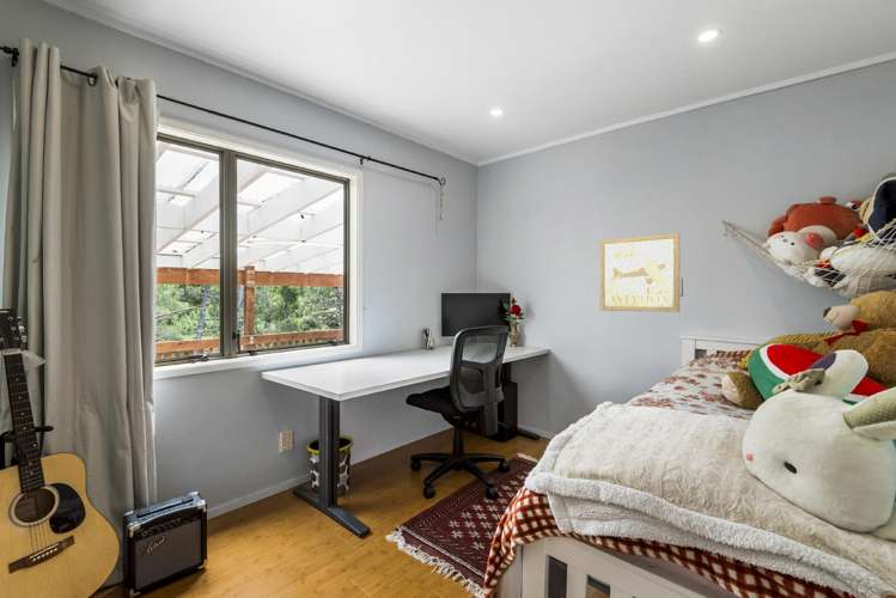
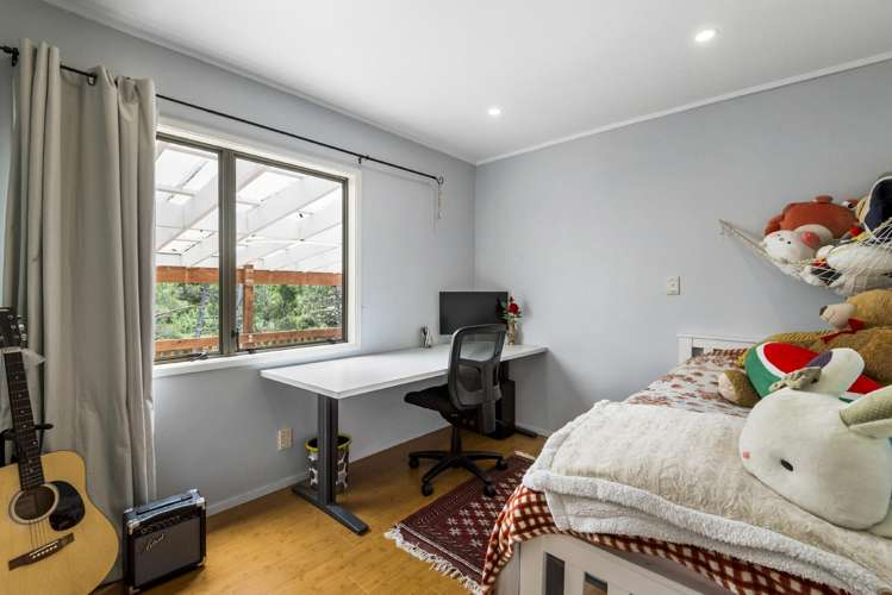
- wall art [598,232,681,313]
